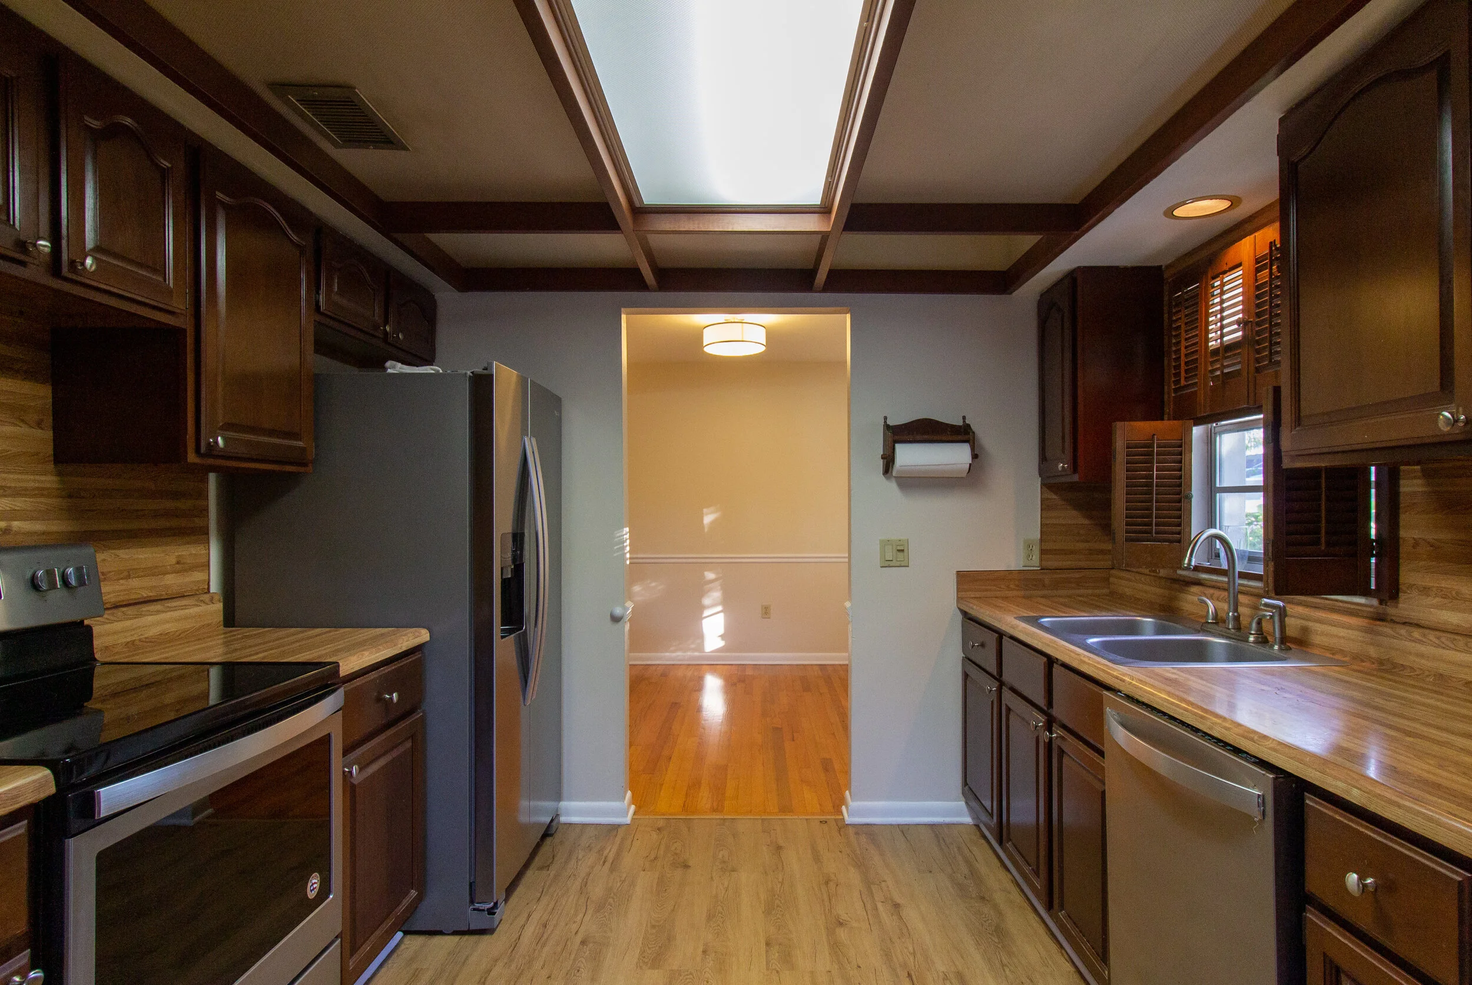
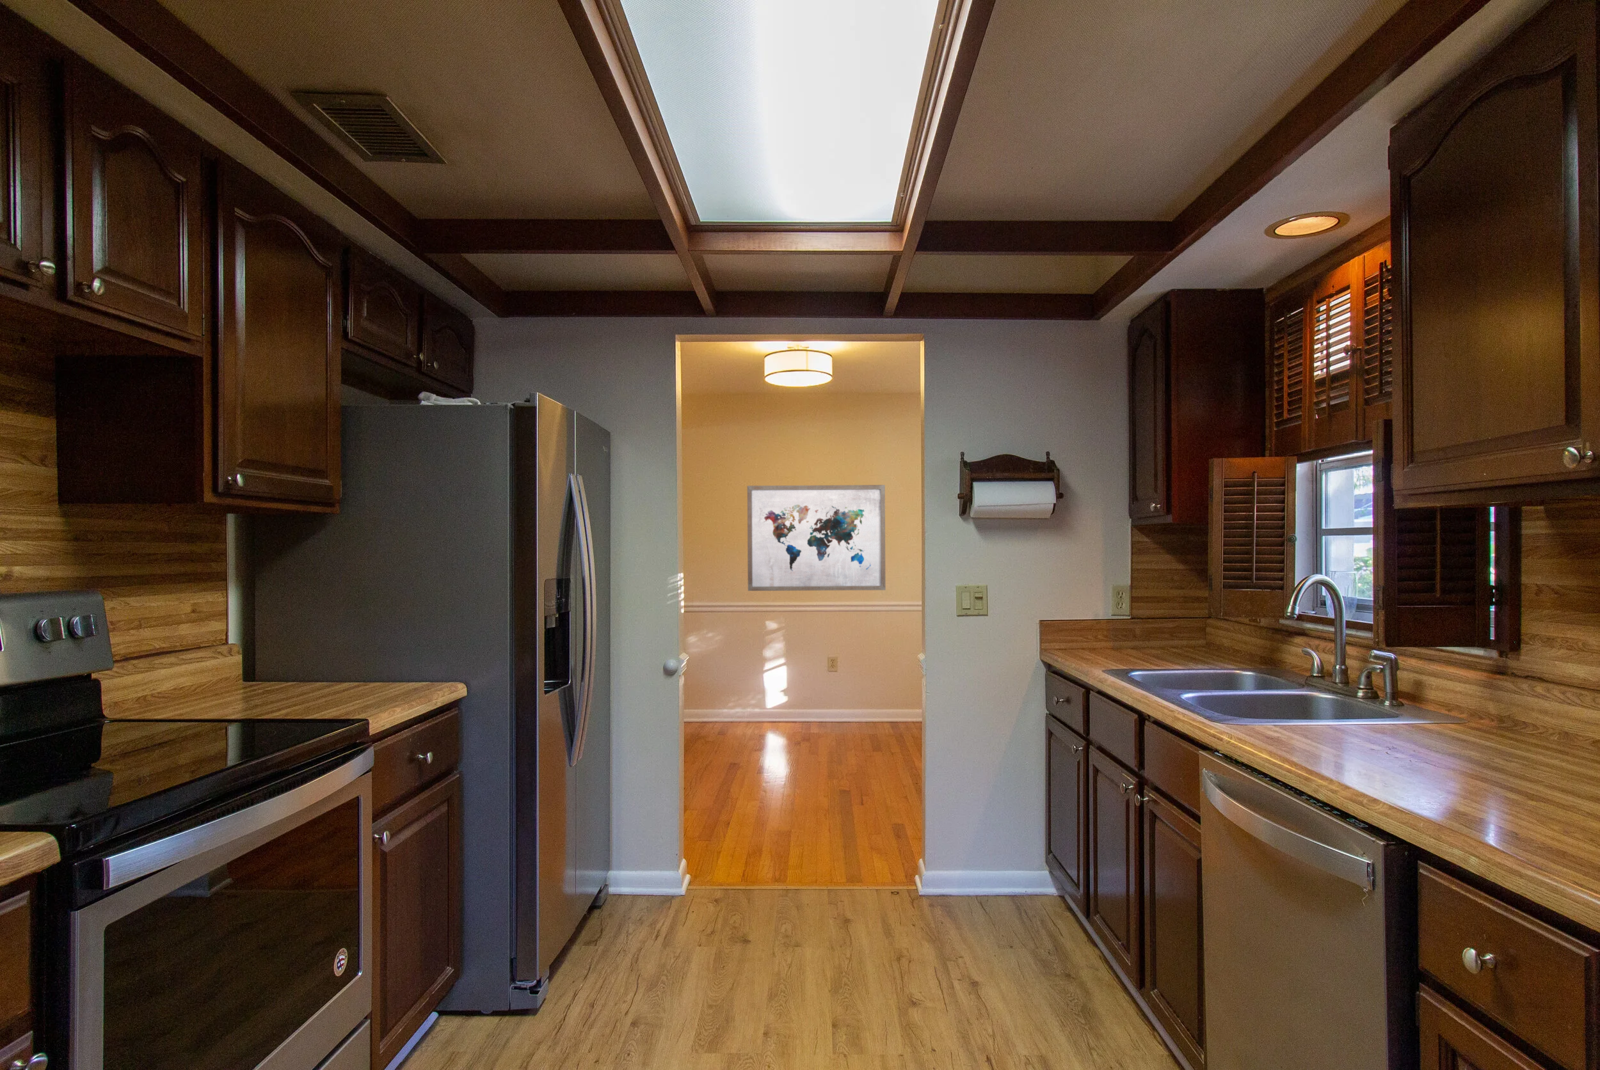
+ wall art [747,484,887,591]
